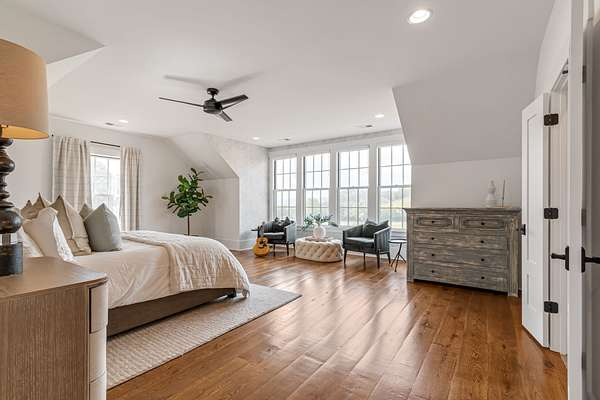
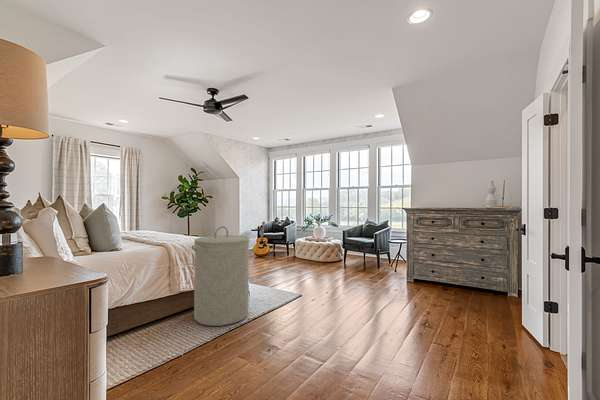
+ laundry hamper [191,225,250,327]
